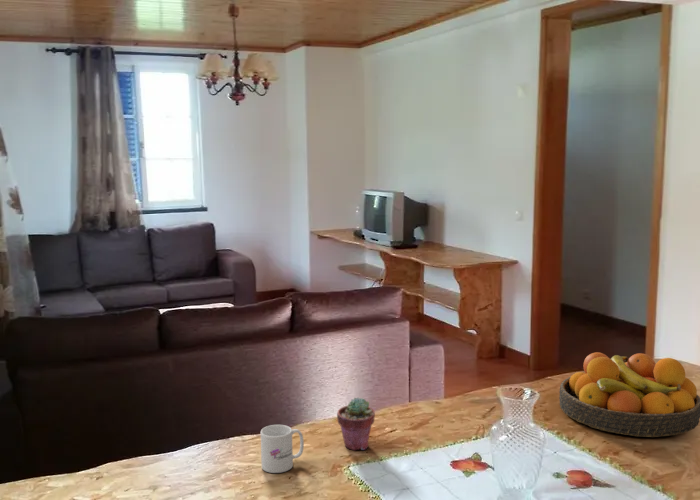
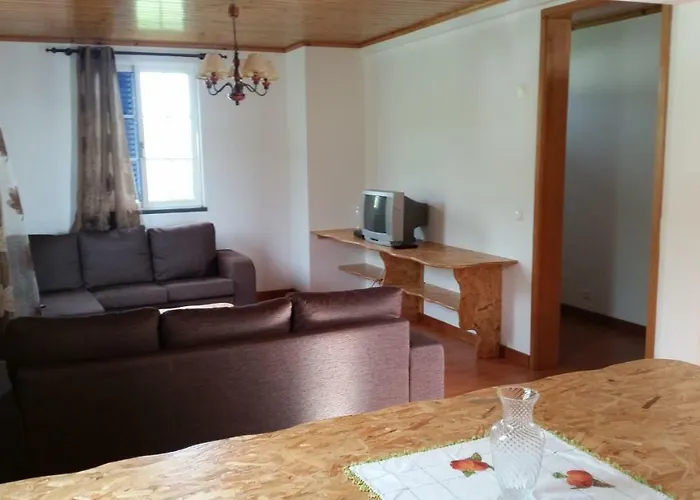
- potted succulent [336,397,376,451]
- fruit bowl [558,351,700,438]
- mug [260,424,305,474]
